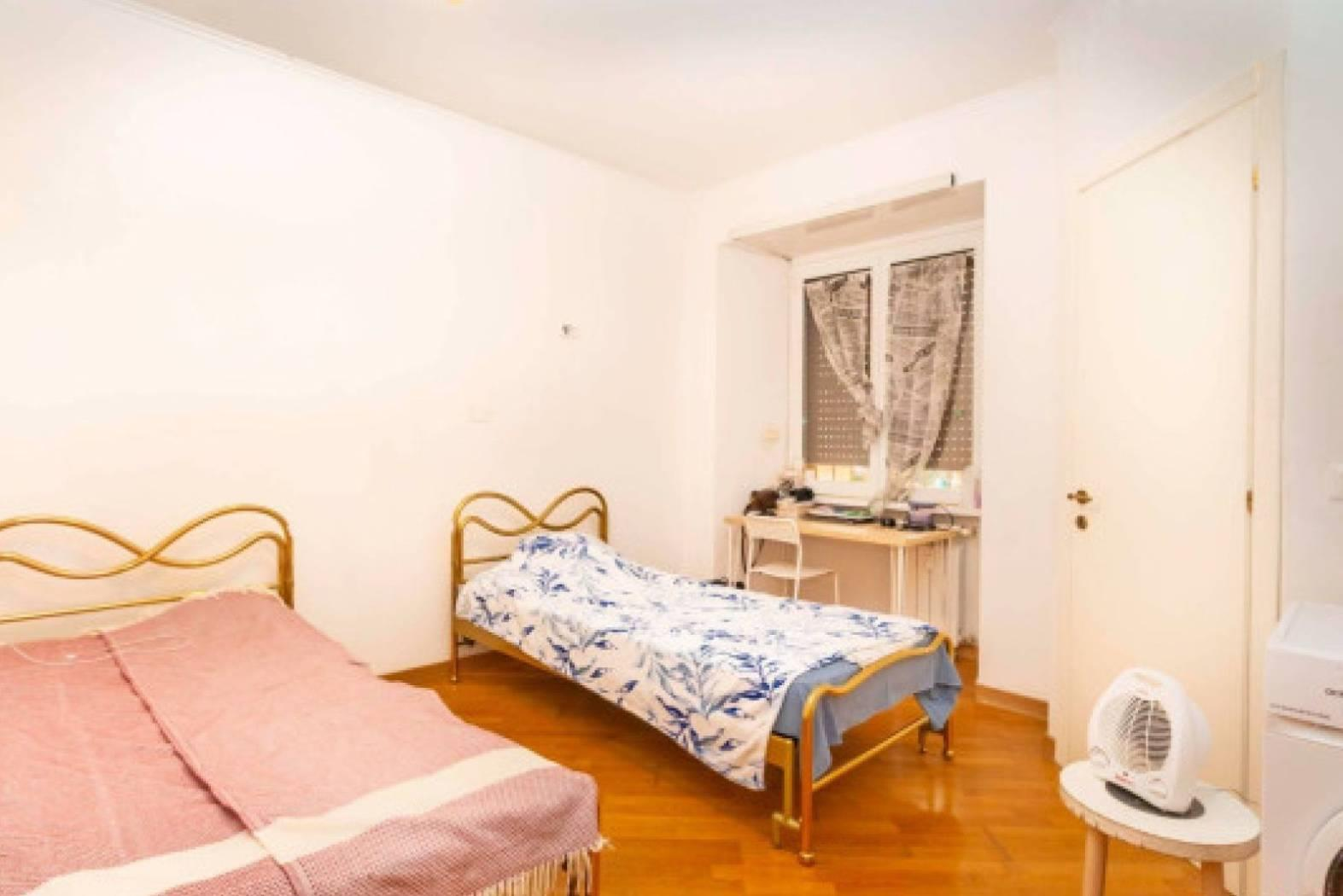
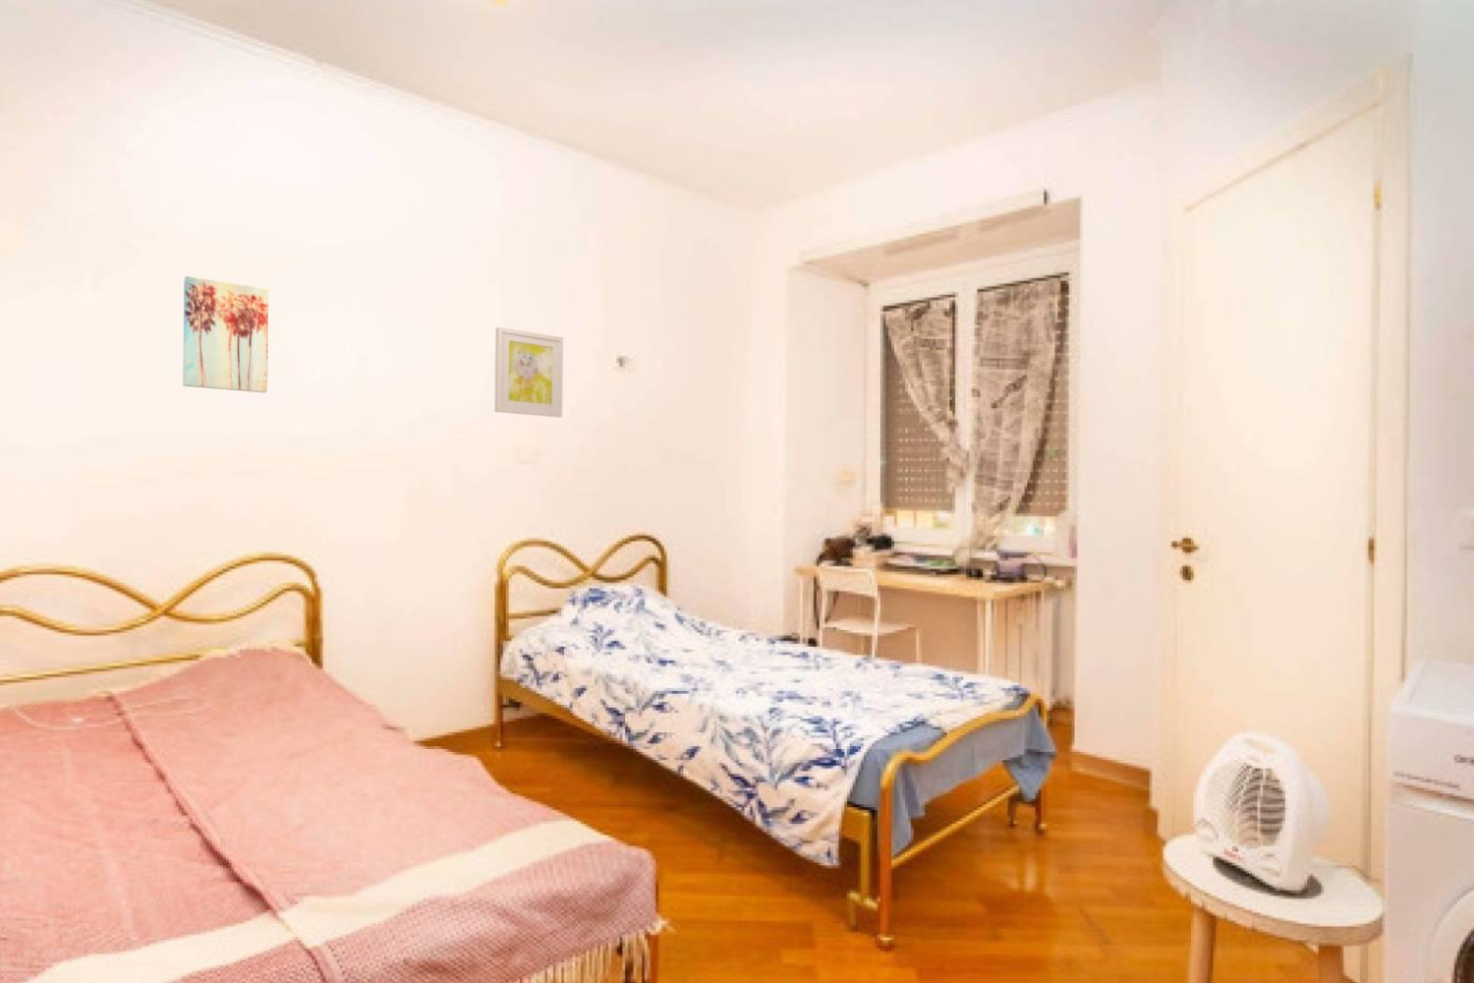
+ wall art [494,326,564,418]
+ wall art [182,275,269,393]
